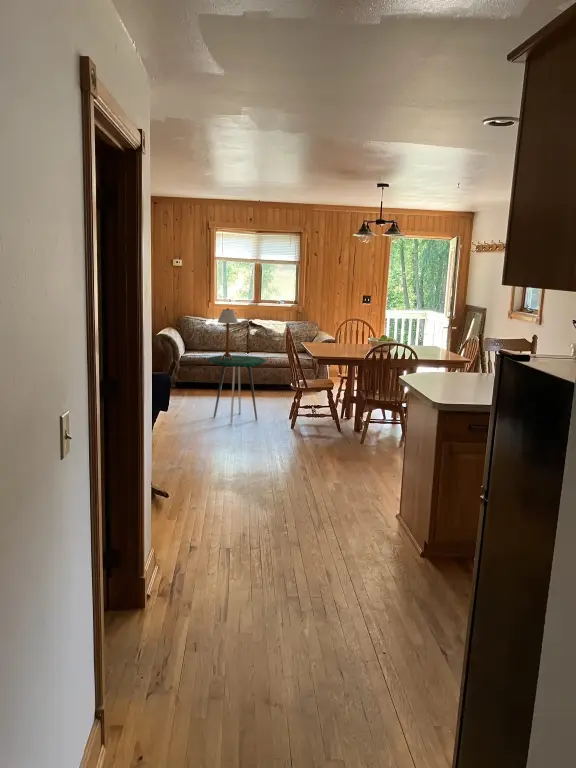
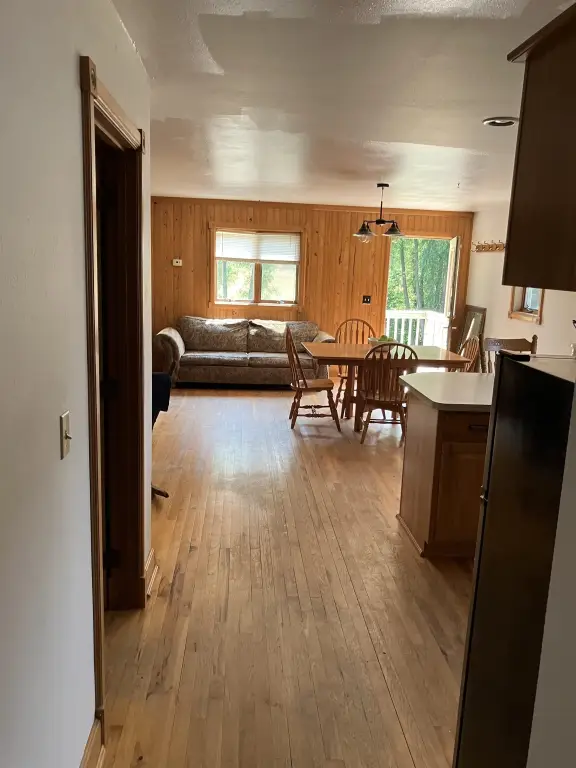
- table lamp [217,307,239,361]
- side table [207,354,267,425]
